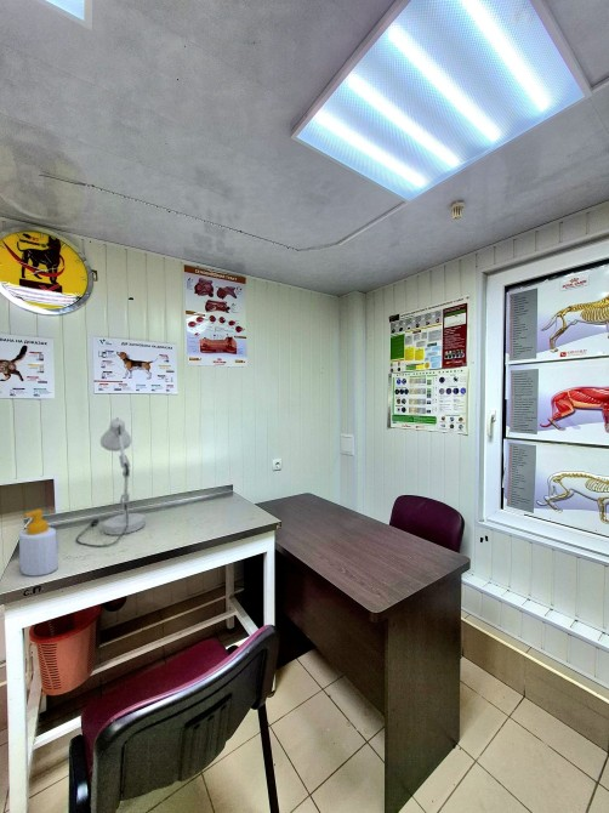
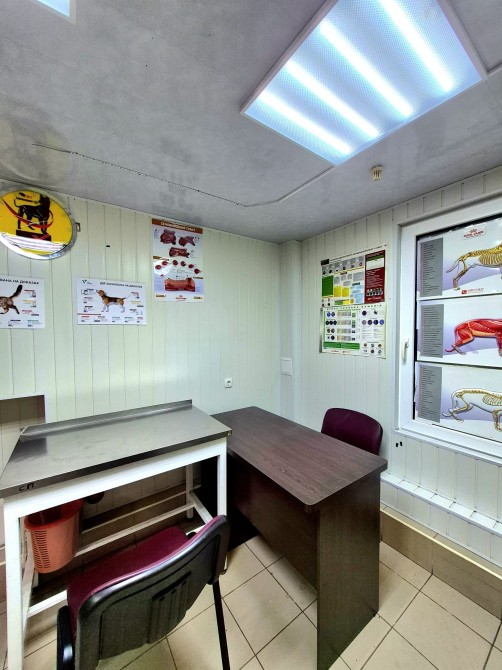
- soap bottle [18,508,59,578]
- desk lamp [75,417,146,547]
